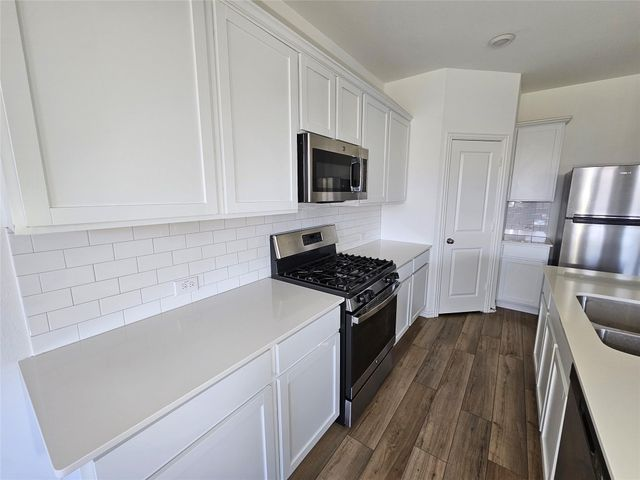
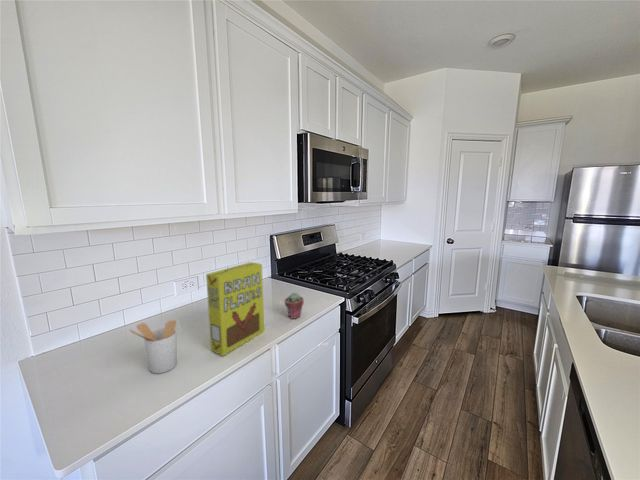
+ potted succulent [284,292,305,320]
+ cereal box [205,261,265,357]
+ utensil holder [128,319,178,374]
